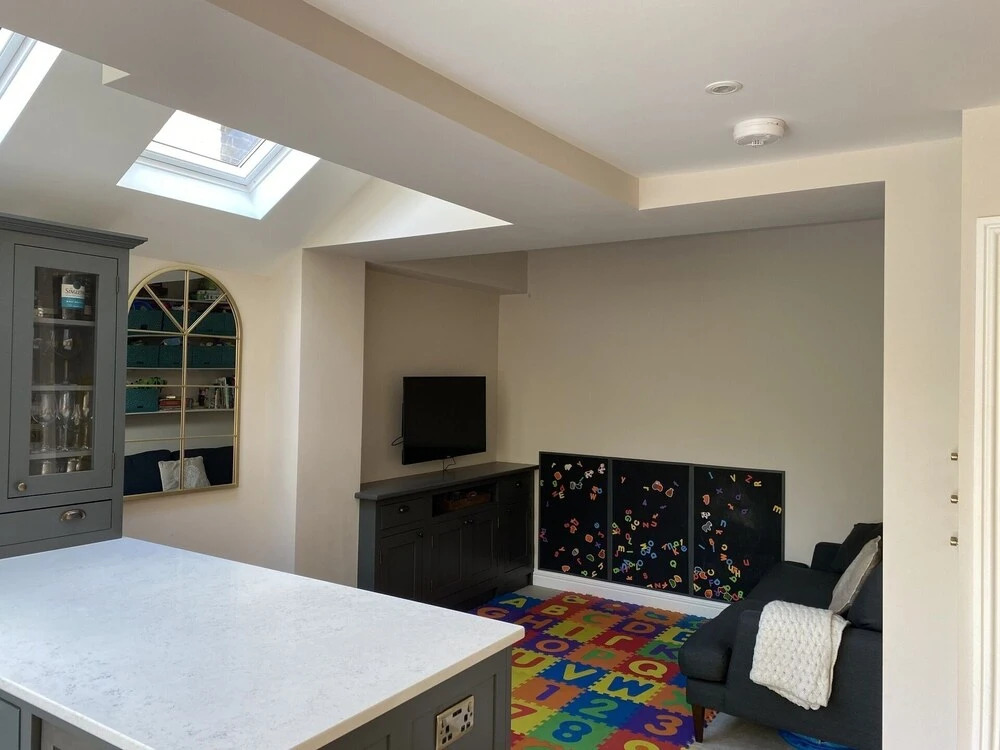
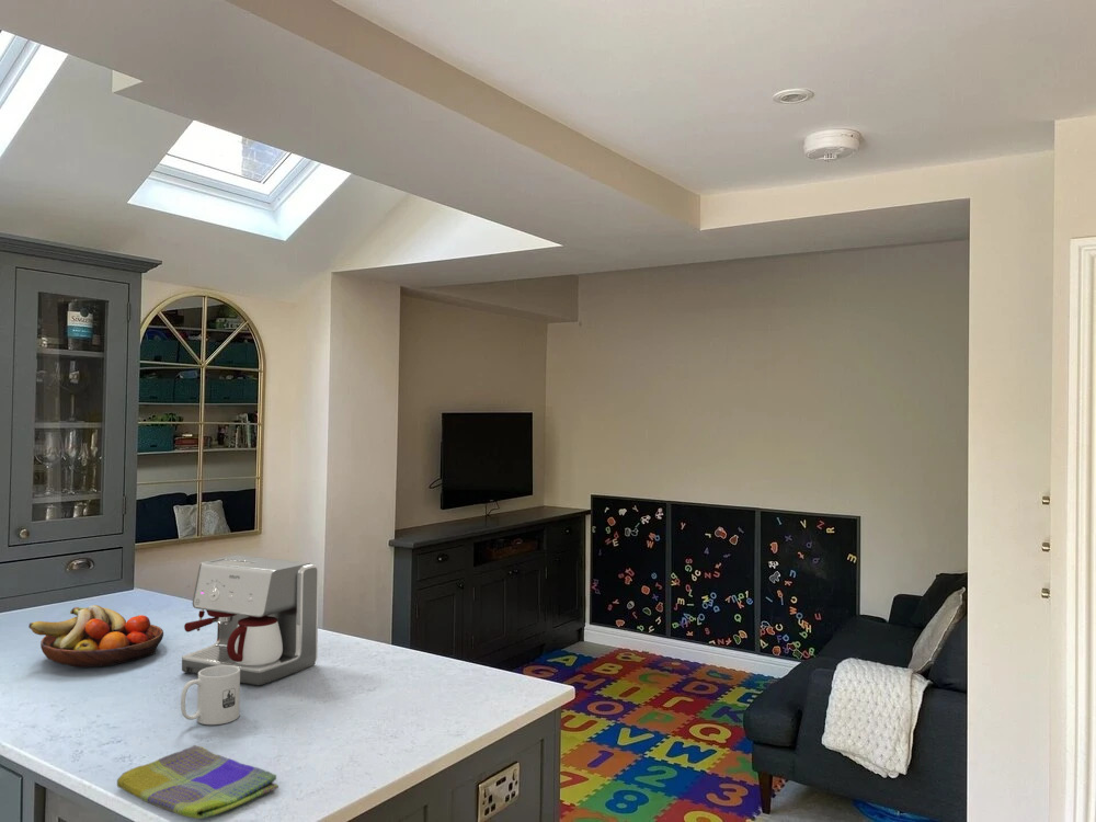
+ fruit bowl [27,604,164,669]
+ coffee maker [181,555,320,686]
+ dish towel [116,744,279,820]
+ mug [180,665,241,726]
